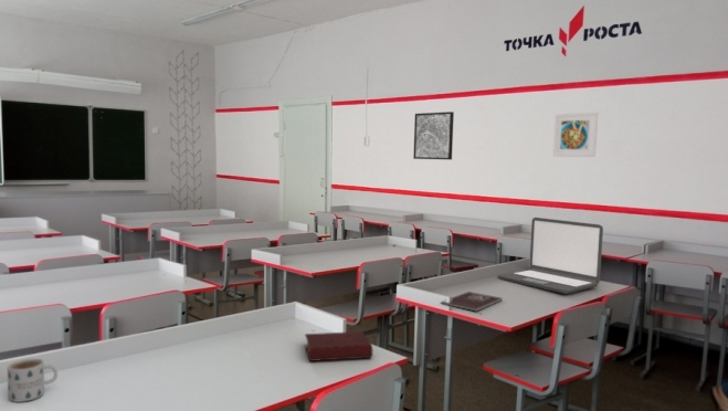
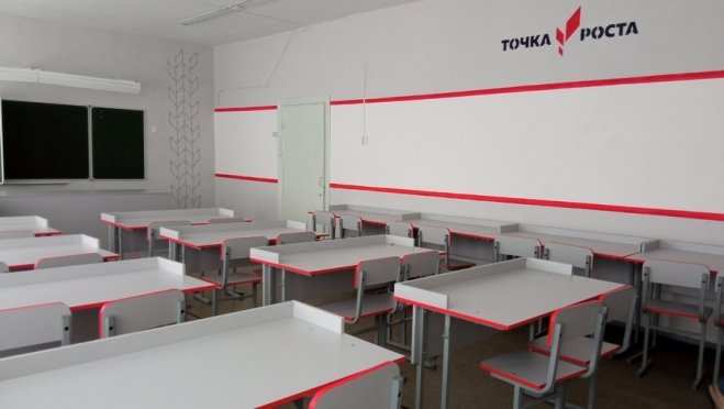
- mug [7,358,59,403]
- book [440,291,504,313]
- book [304,330,373,362]
- wall art [412,110,455,161]
- laptop [497,217,604,295]
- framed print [551,112,599,158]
